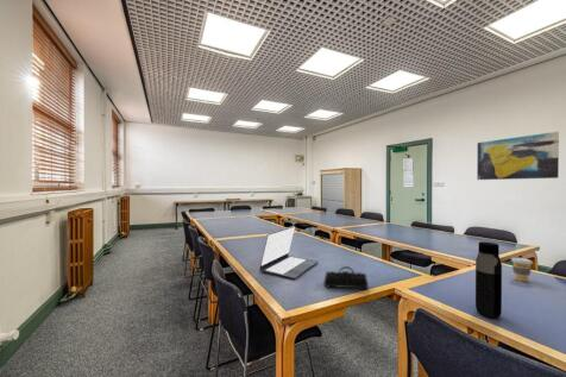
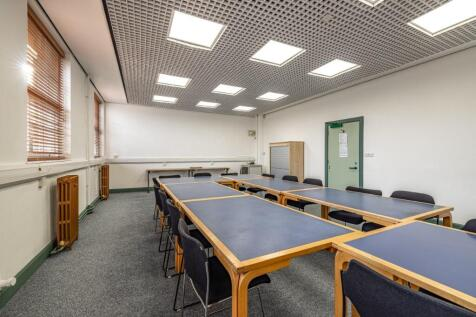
- pencil case [322,265,370,290]
- laptop [258,225,319,279]
- wall art [476,131,560,181]
- water bottle [474,240,503,320]
- coffee cup [510,257,534,283]
